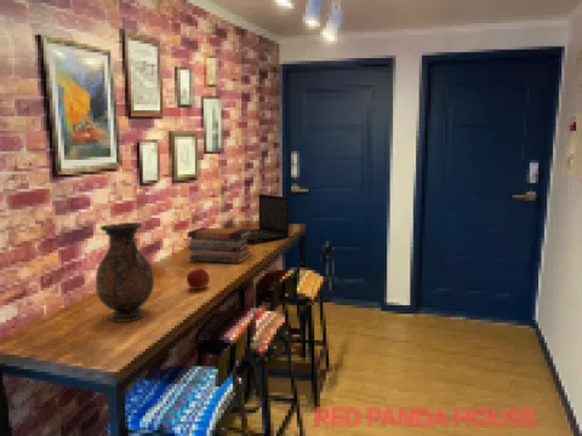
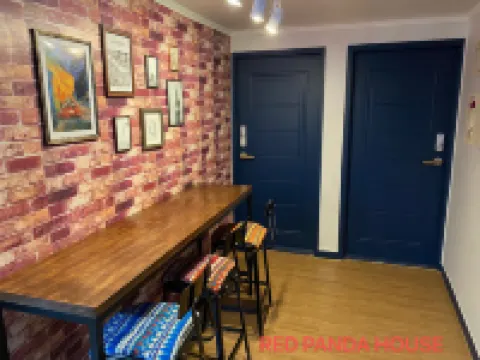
- book stack [187,226,252,264]
- laptop [246,193,290,243]
- apple [186,268,211,291]
- vase [95,222,155,323]
